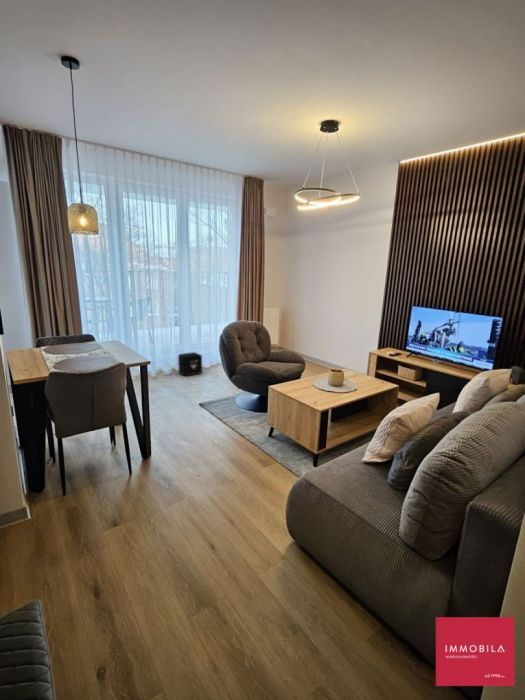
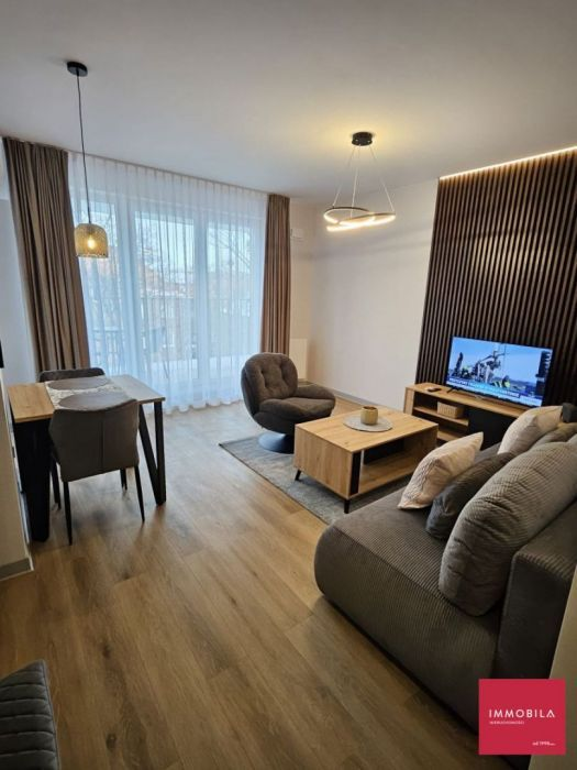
- air purifier [177,351,203,377]
